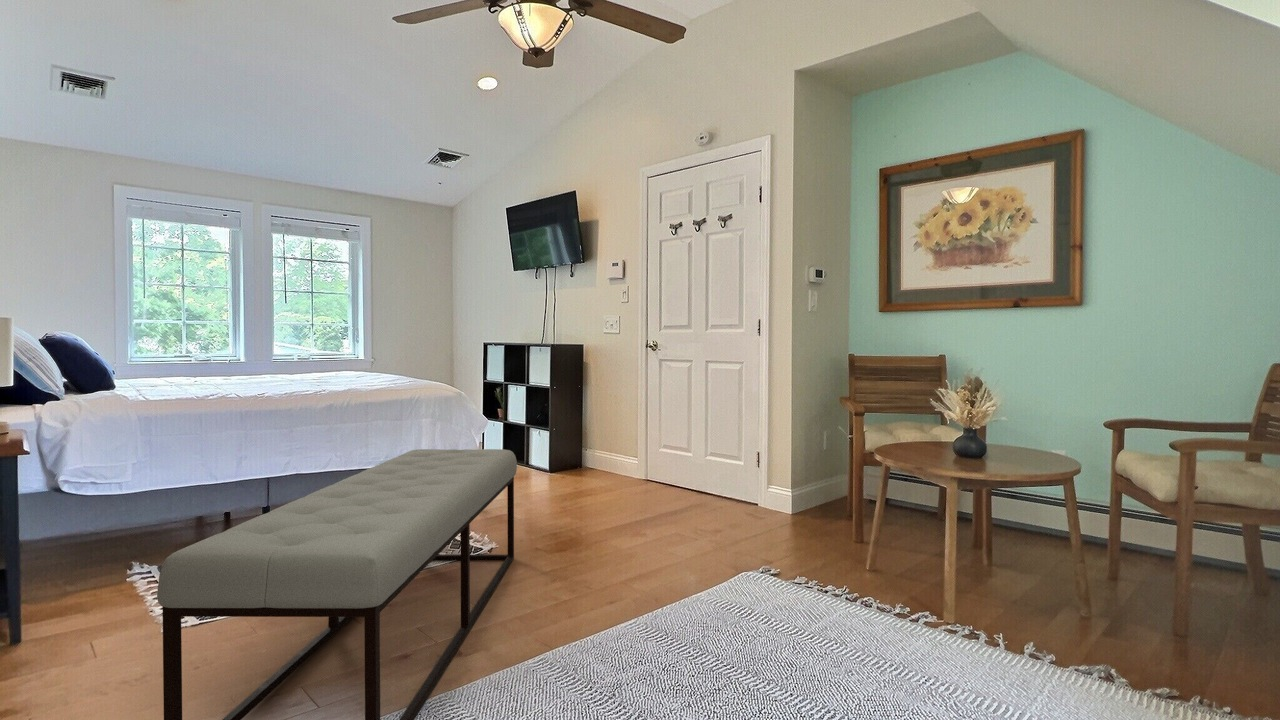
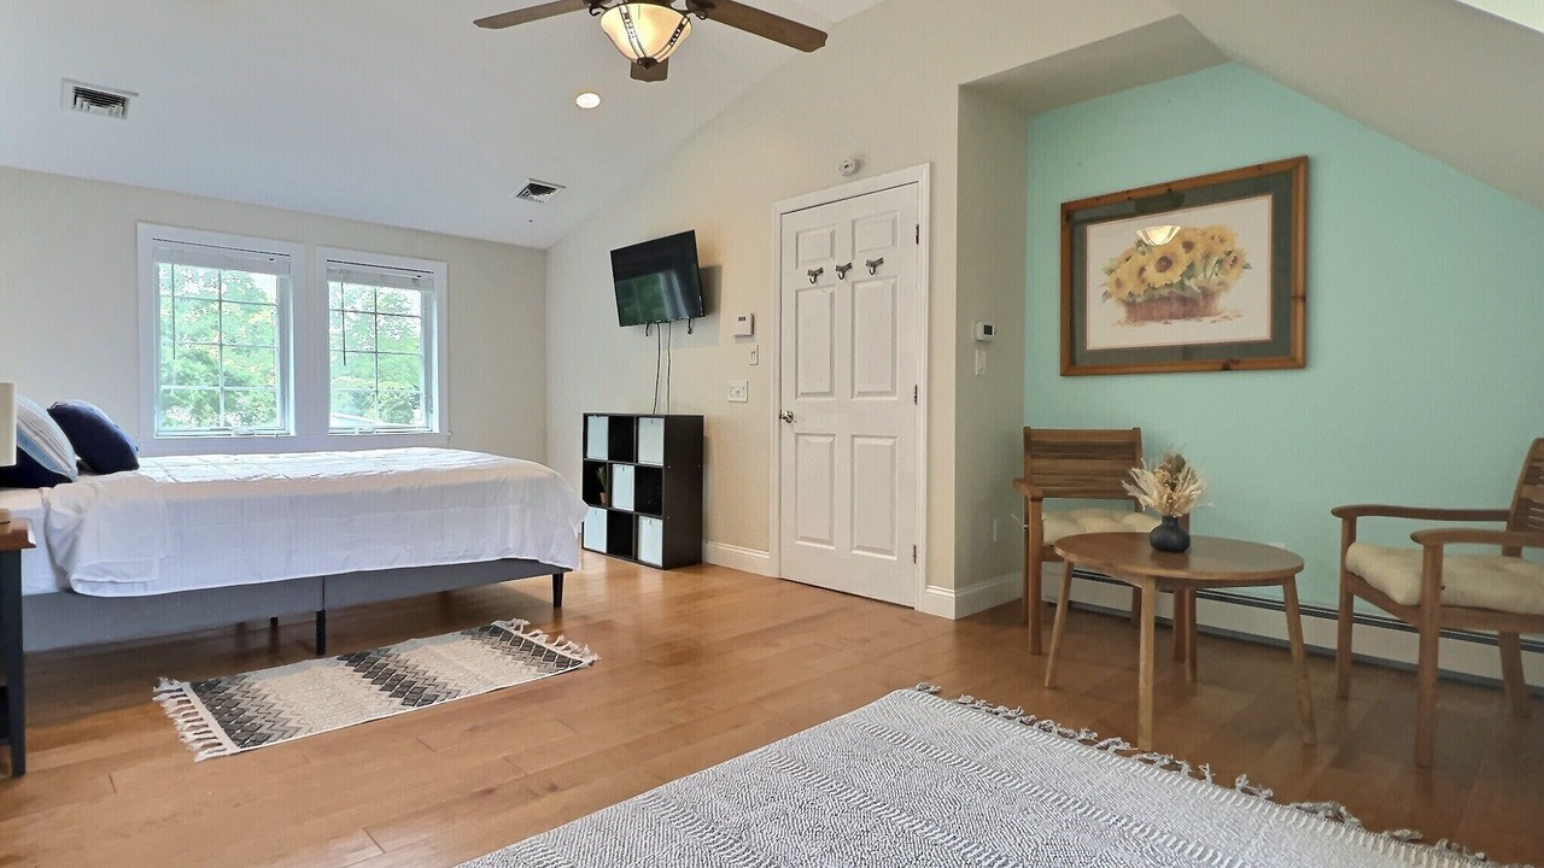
- bench [156,448,518,720]
